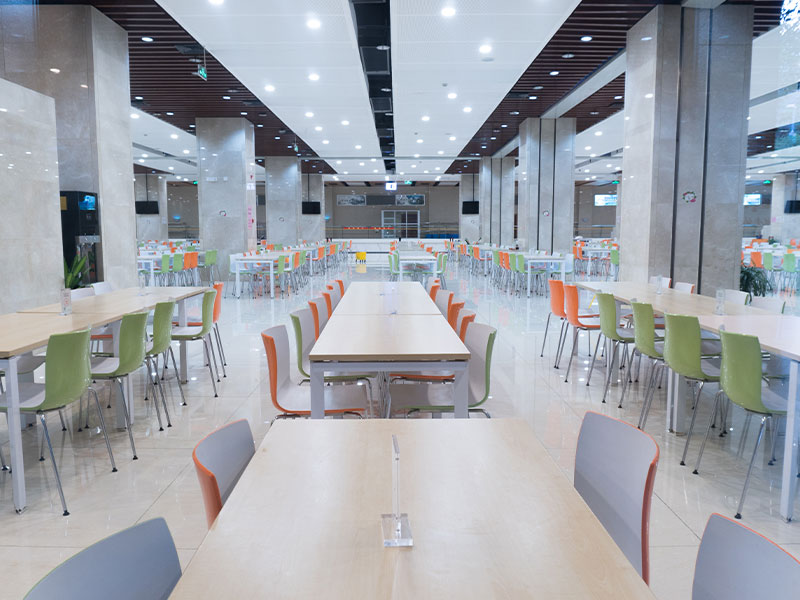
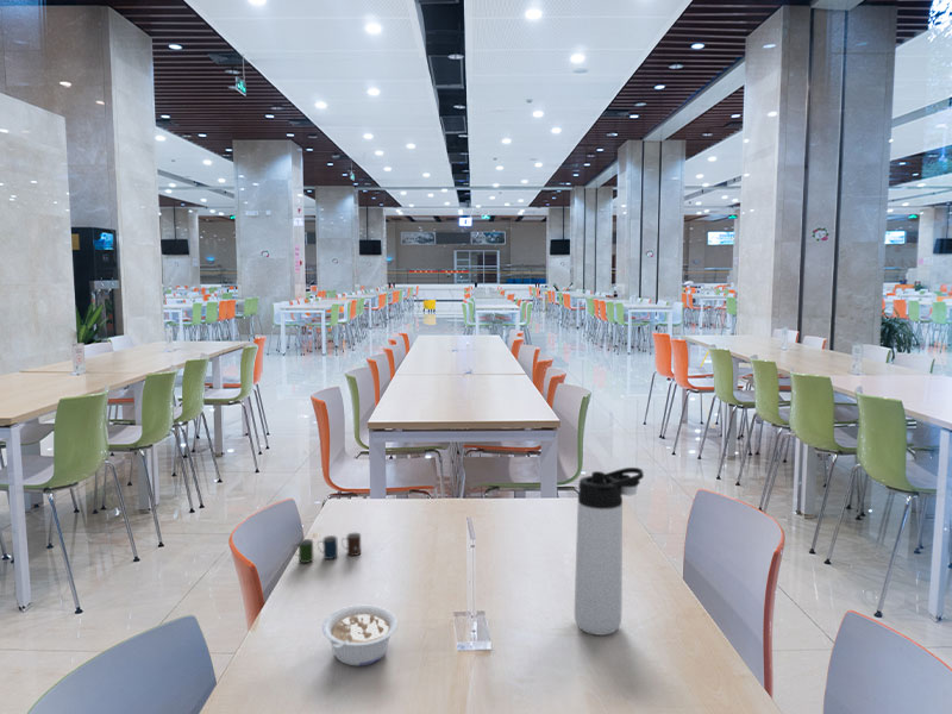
+ thermos bottle [574,466,645,637]
+ cup [292,532,362,564]
+ legume [321,605,399,666]
